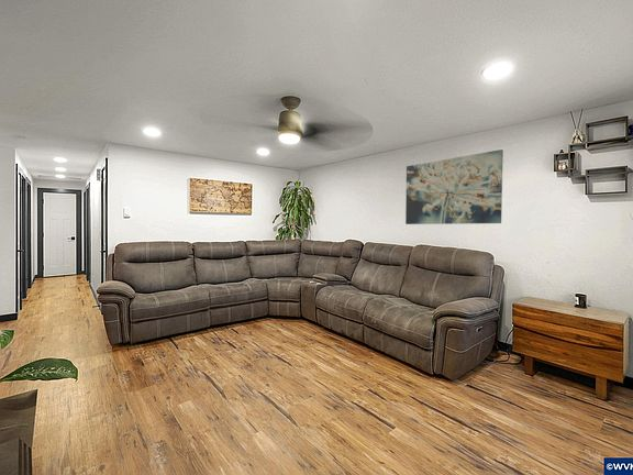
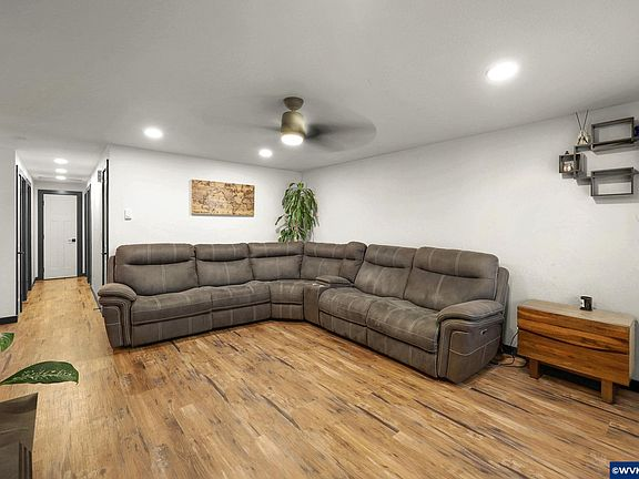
- wall art [404,148,504,225]
